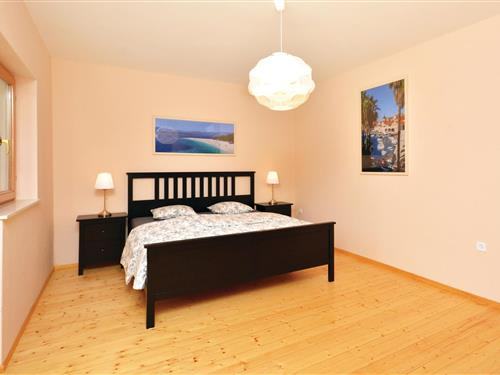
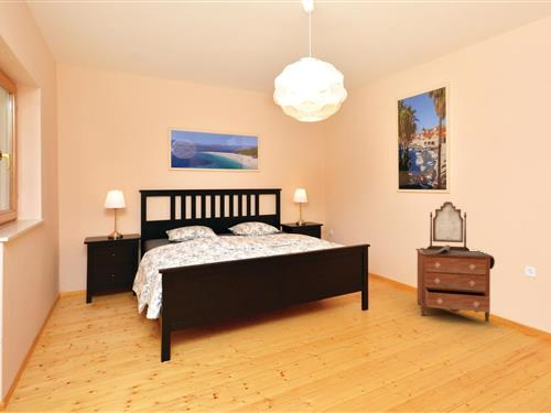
+ dresser [415,200,496,323]
